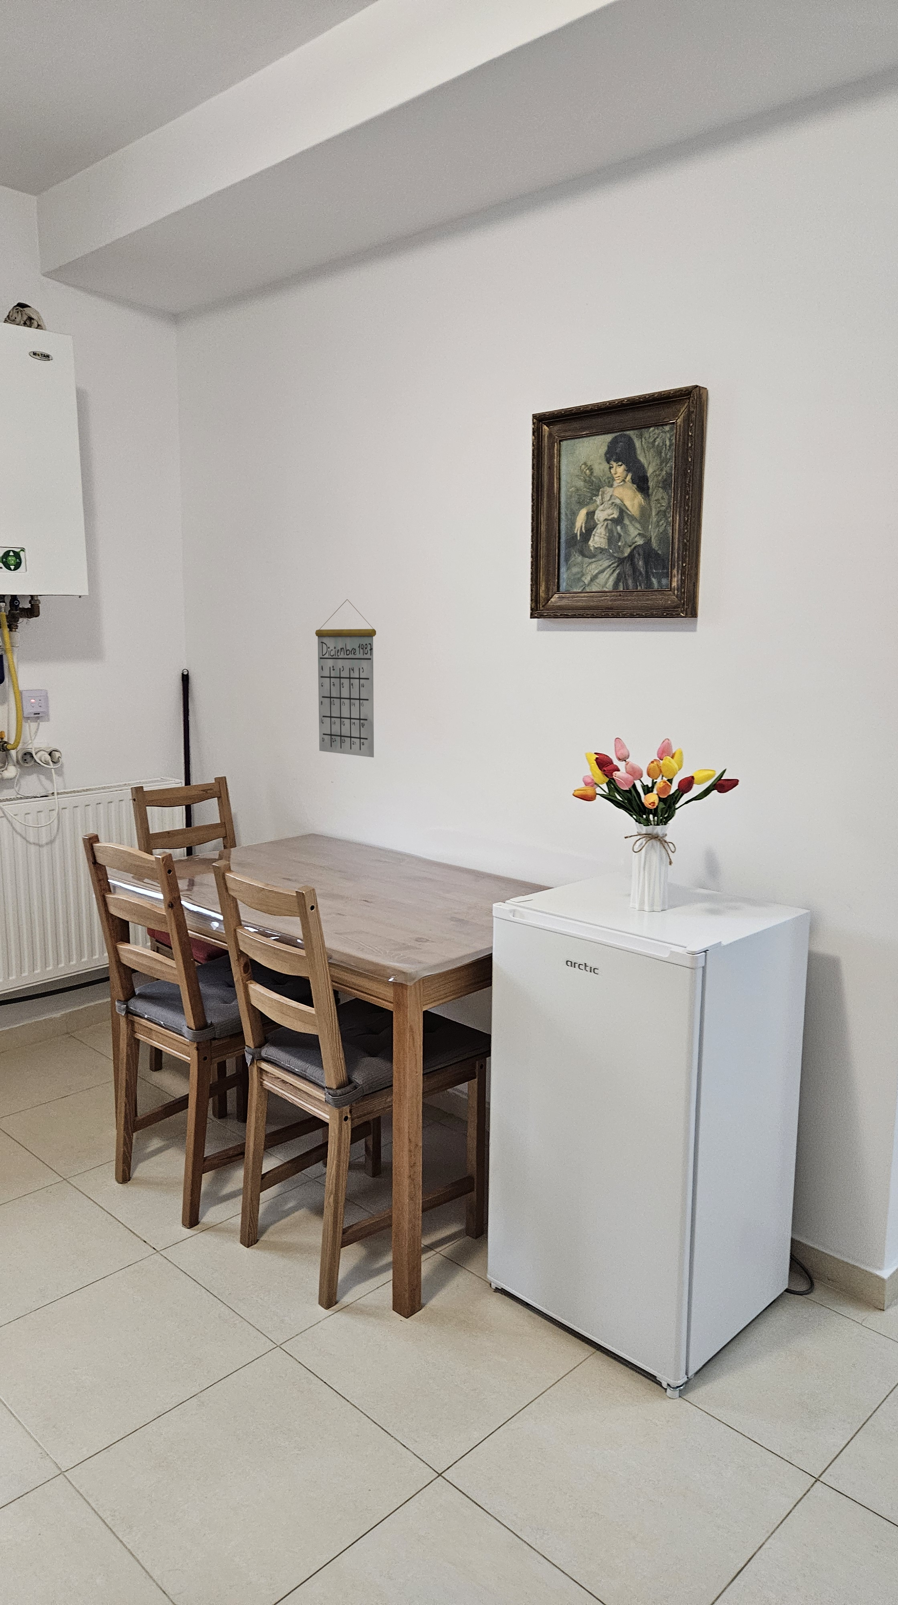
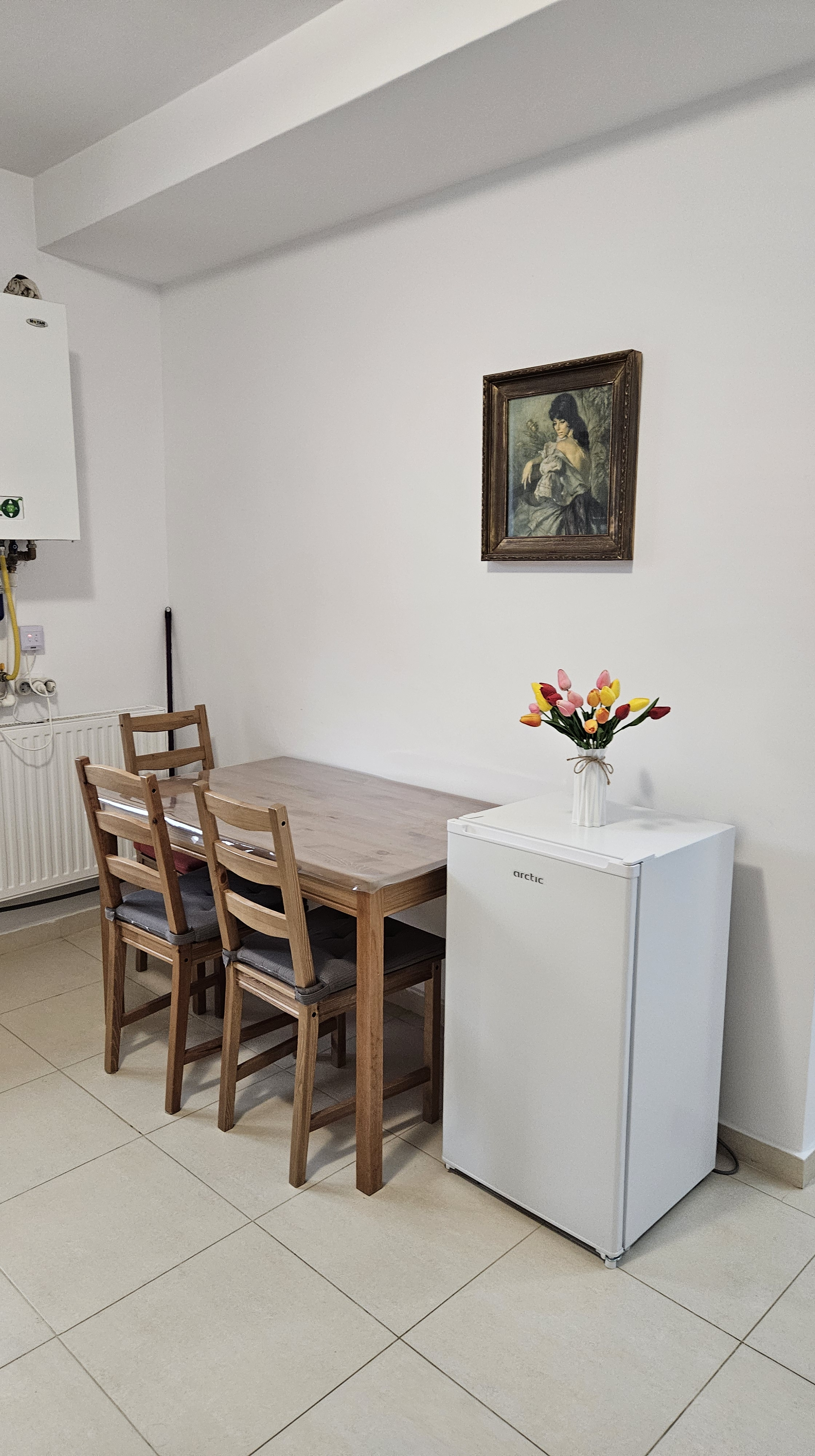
- calendar [315,599,377,758]
